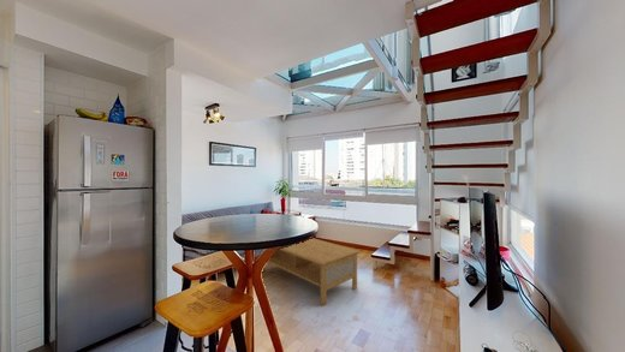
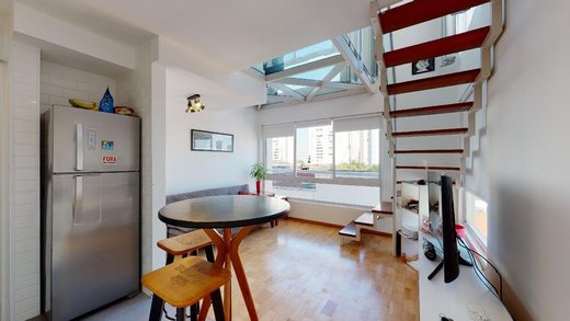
- coffee table [262,237,361,308]
